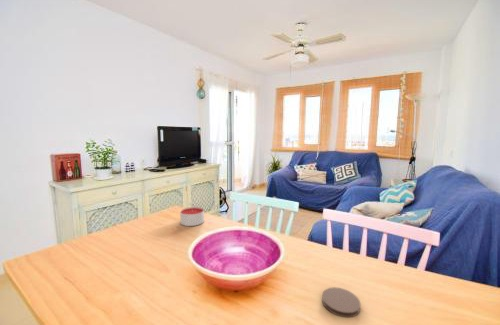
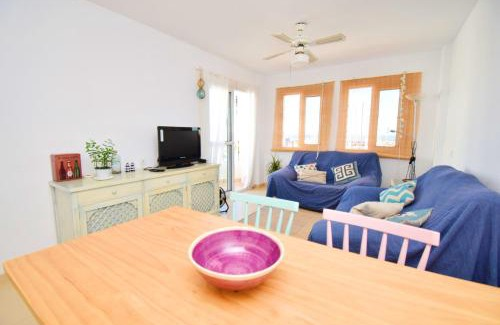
- coaster [321,286,362,318]
- candle [179,206,205,227]
